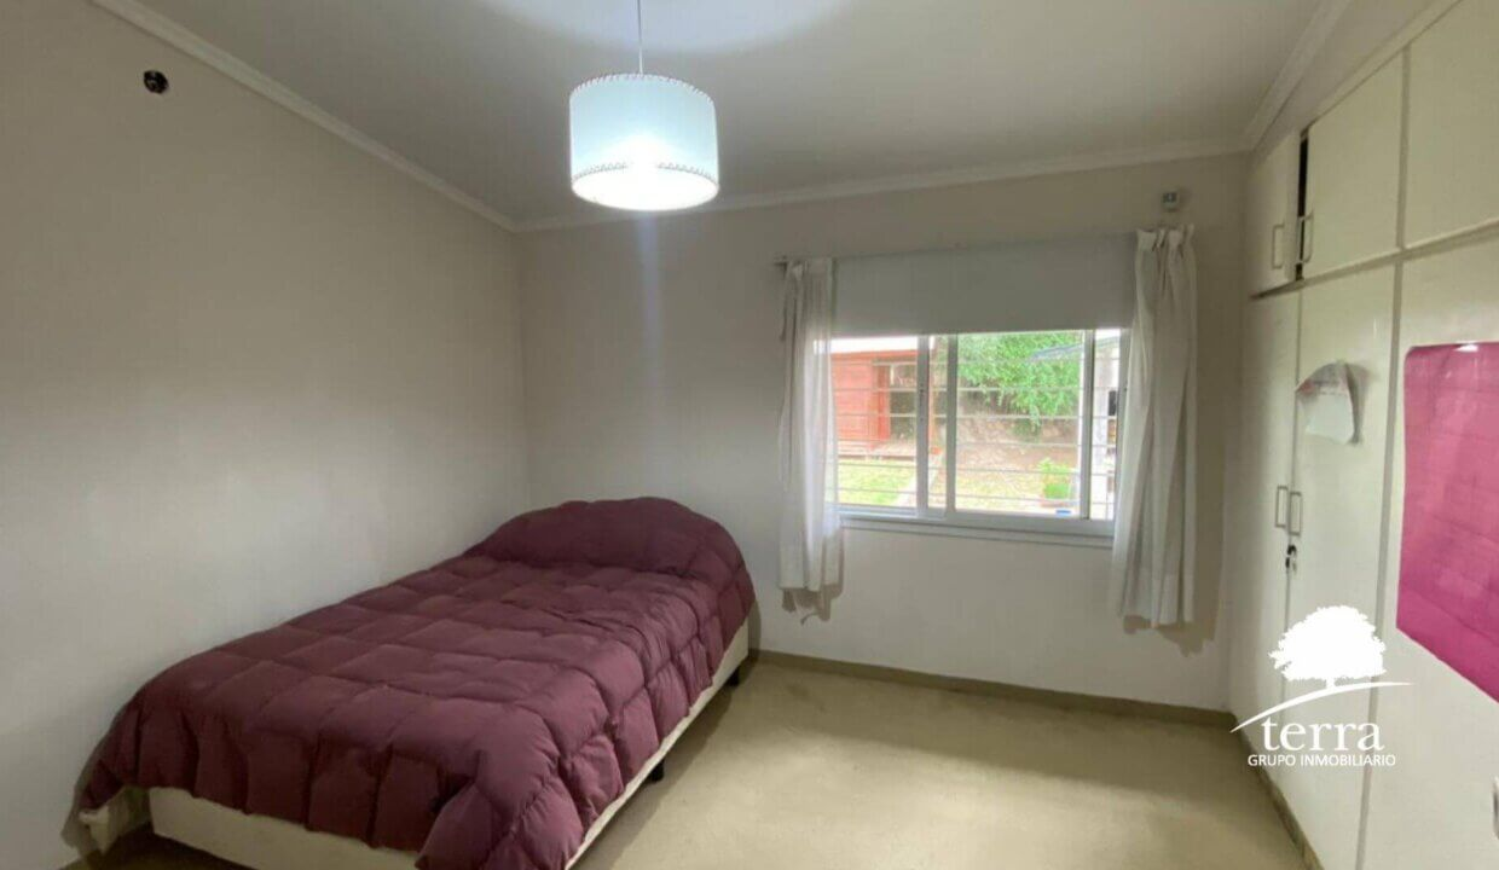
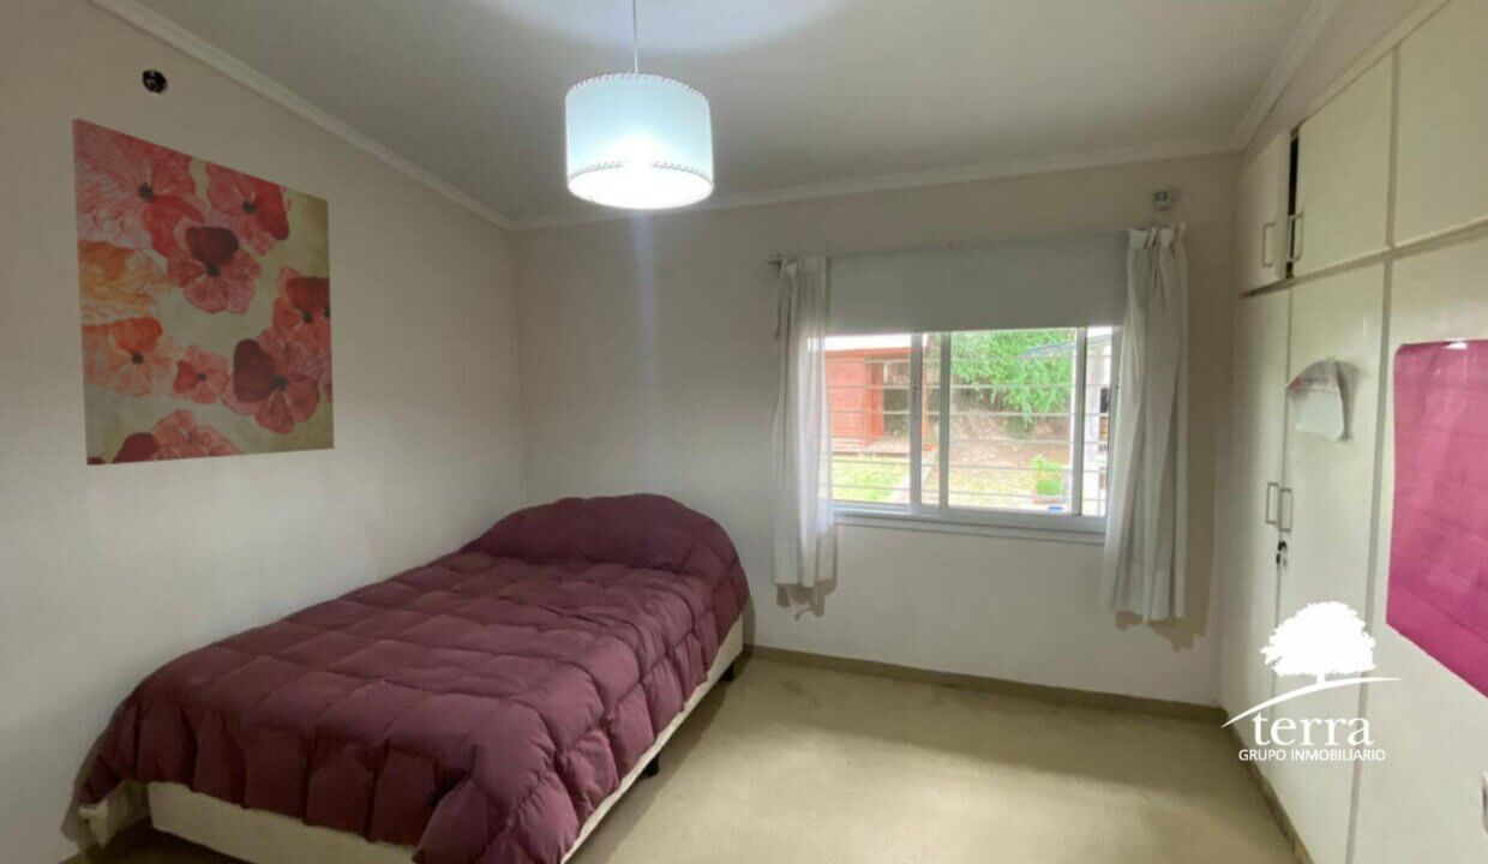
+ wall art [71,118,336,467]
